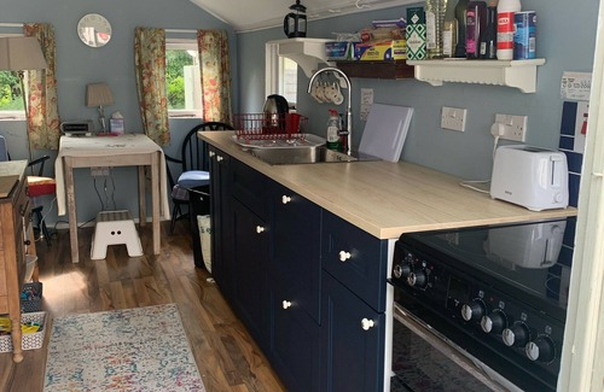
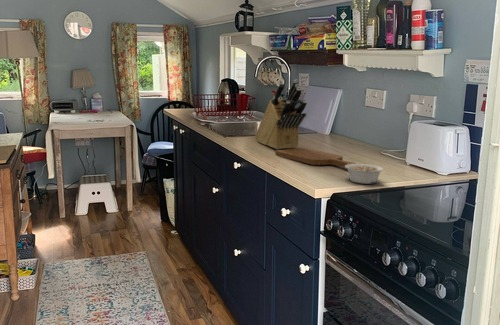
+ legume [345,163,385,185]
+ cutting board [274,147,357,169]
+ knife block [254,79,308,150]
